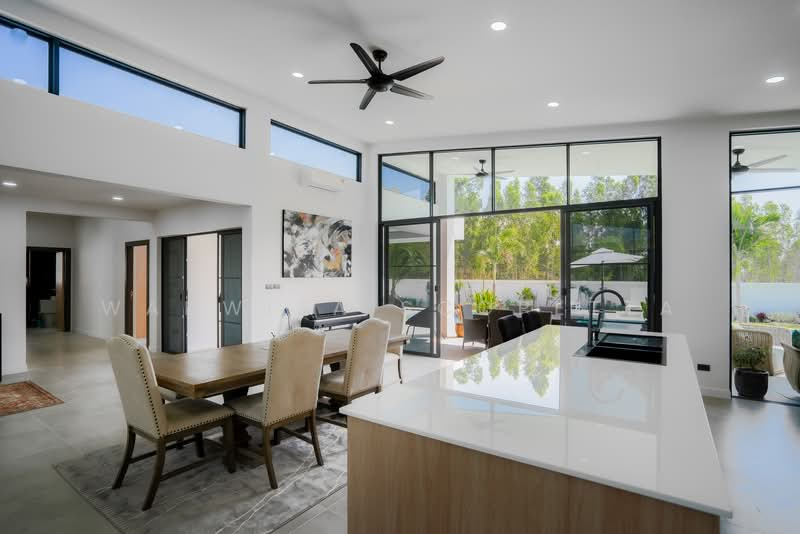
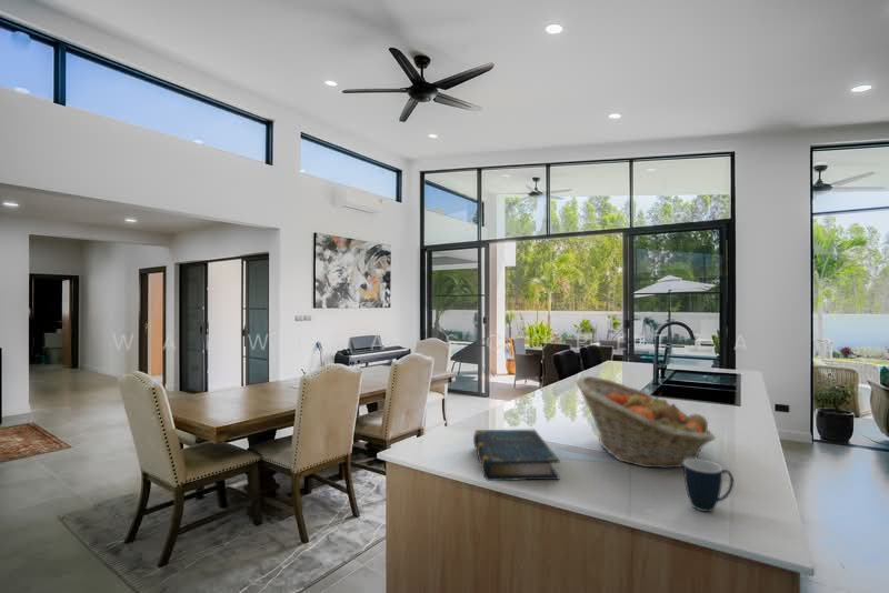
+ fruit basket [575,375,717,470]
+ mug [682,458,735,513]
+ book [472,429,560,482]
